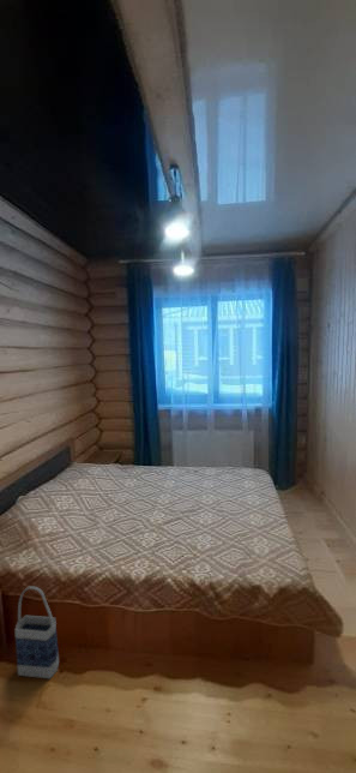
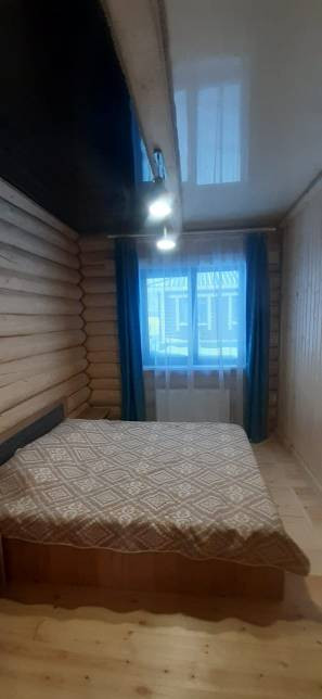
- bag [13,585,60,679]
